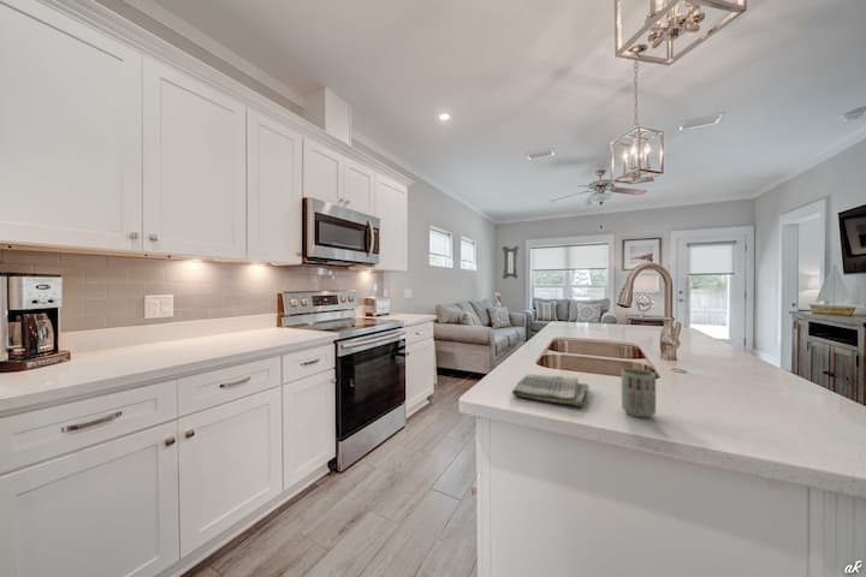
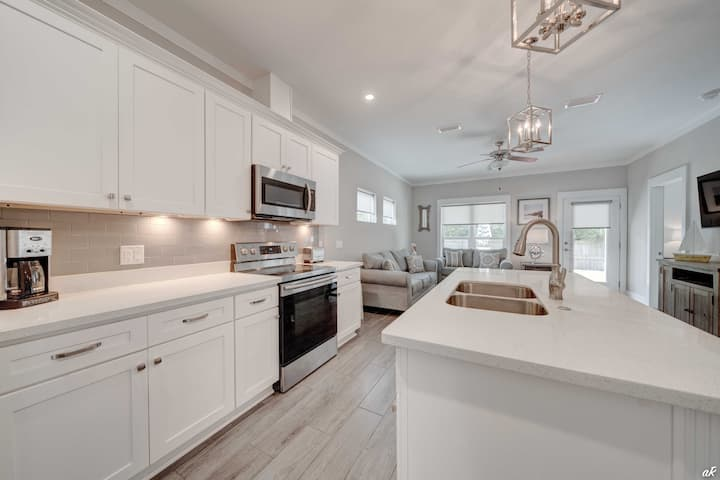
- dish towel [511,373,589,408]
- cup [621,368,657,418]
